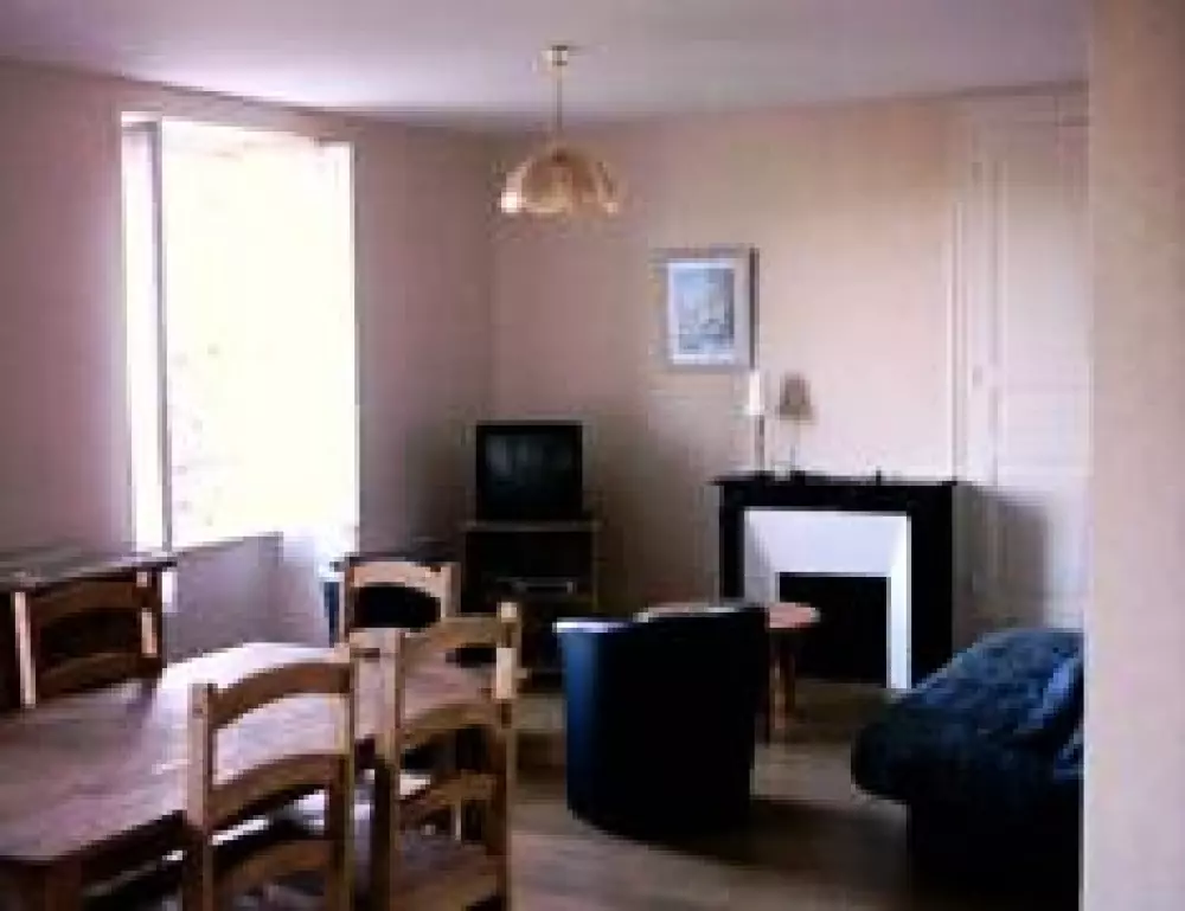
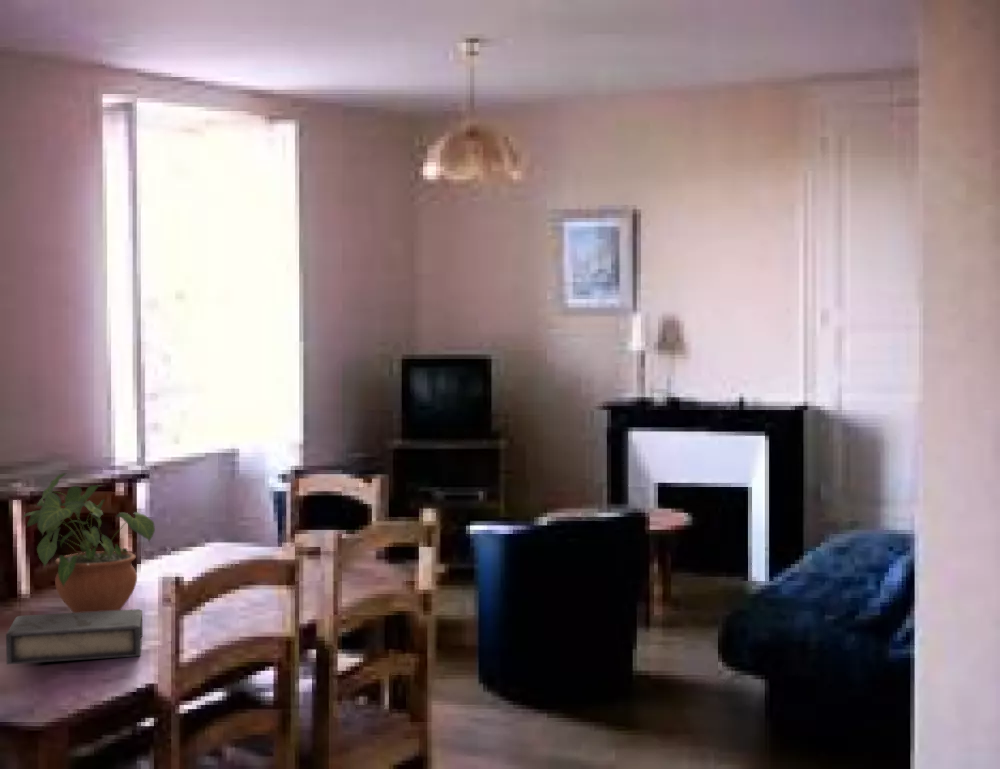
+ book [5,608,144,665]
+ potted plant [20,472,156,613]
